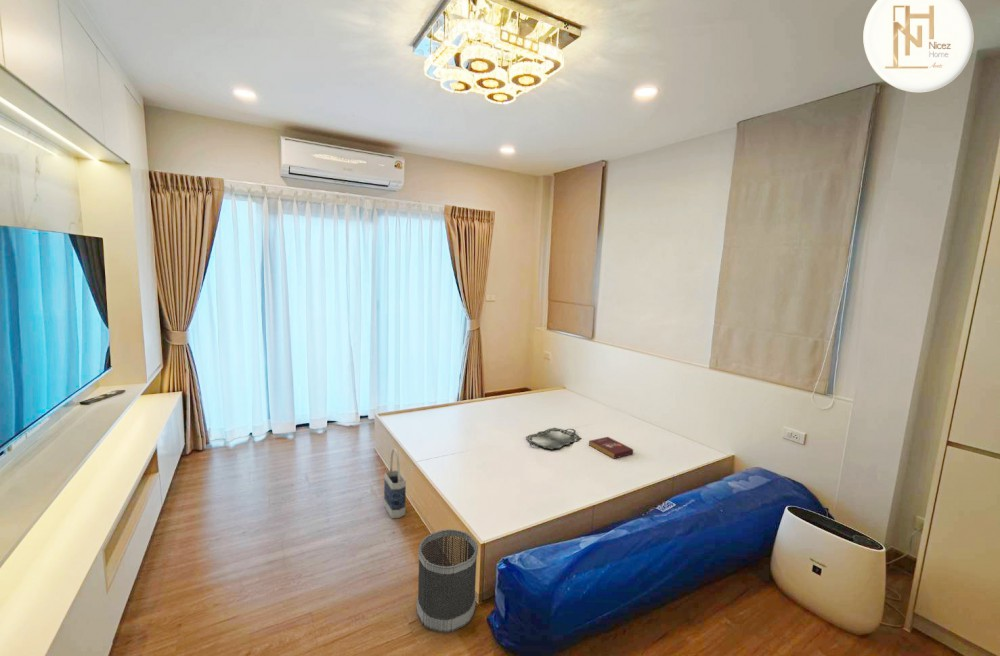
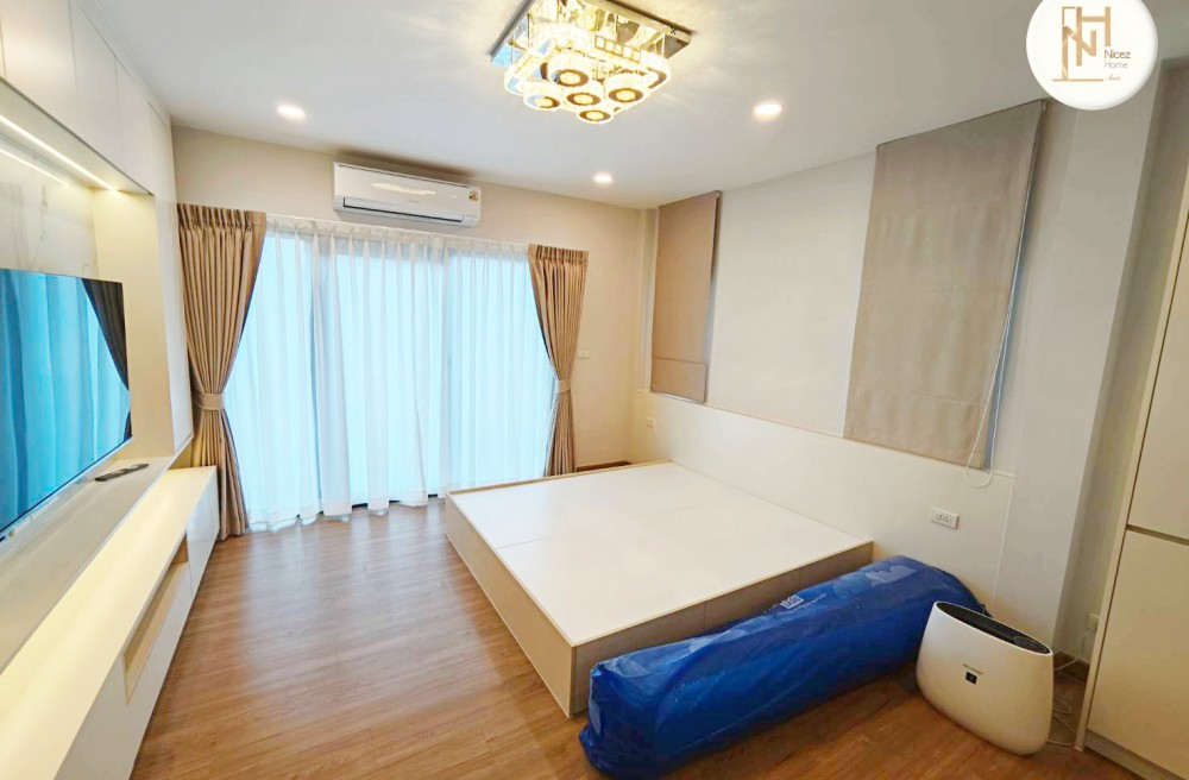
- wastebasket [416,528,479,634]
- bag [383,448,407,520]
- book [588,436,634,460]
- serving tray [525,427,582,450]
